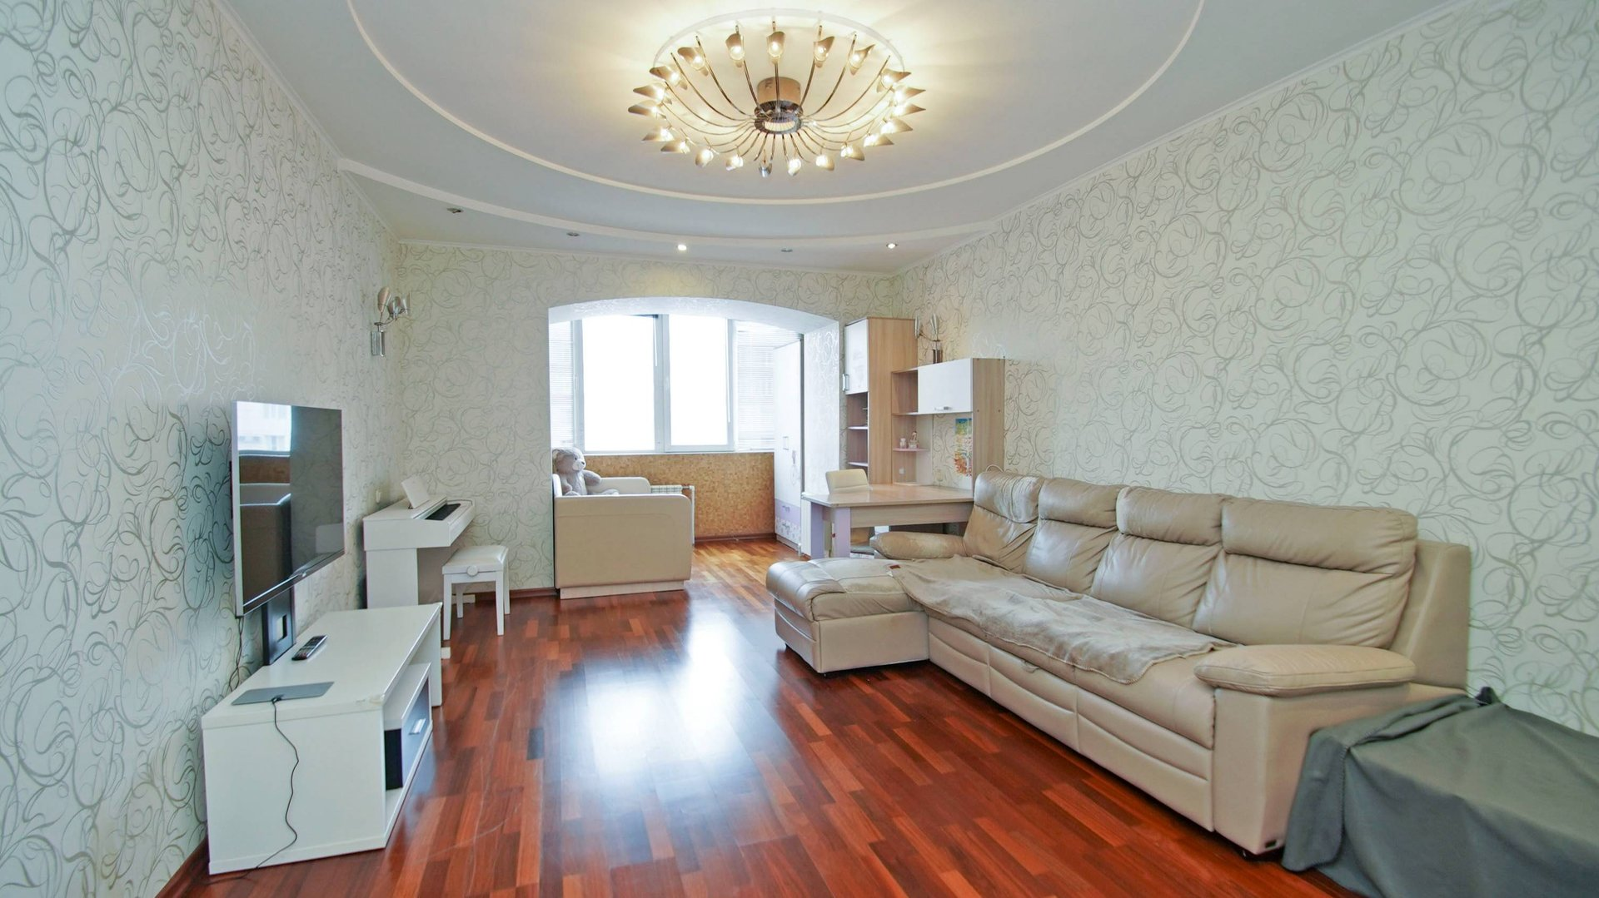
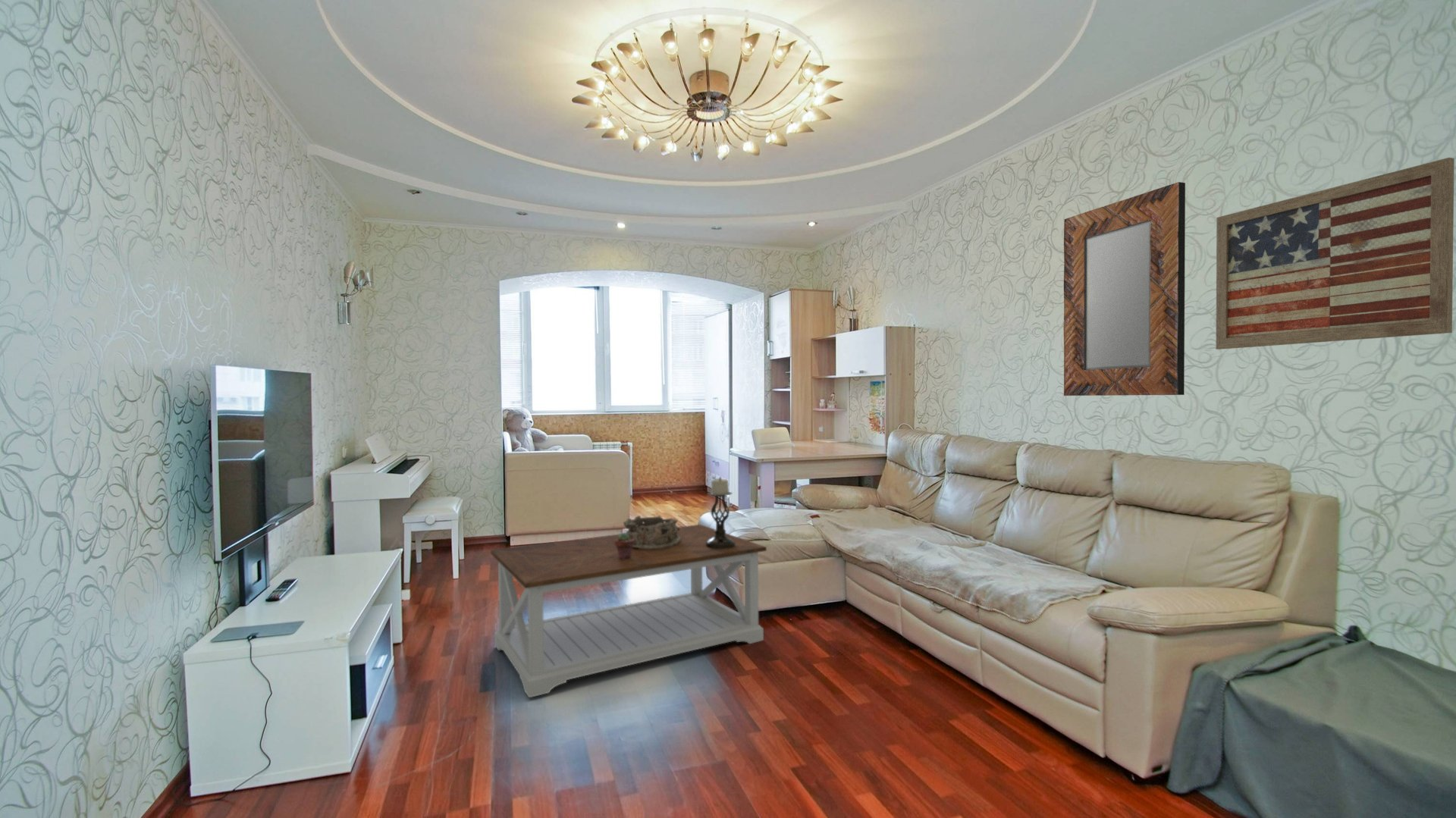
+ candle holder [706,477,735,549]
+ coffee table [490,524,767,698]
+ home mirror [1063,181,1186,396]
+ wall art [1215,157,1455,350]
+ potted succulent [615,532,634,559]
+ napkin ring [623,515,681,550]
